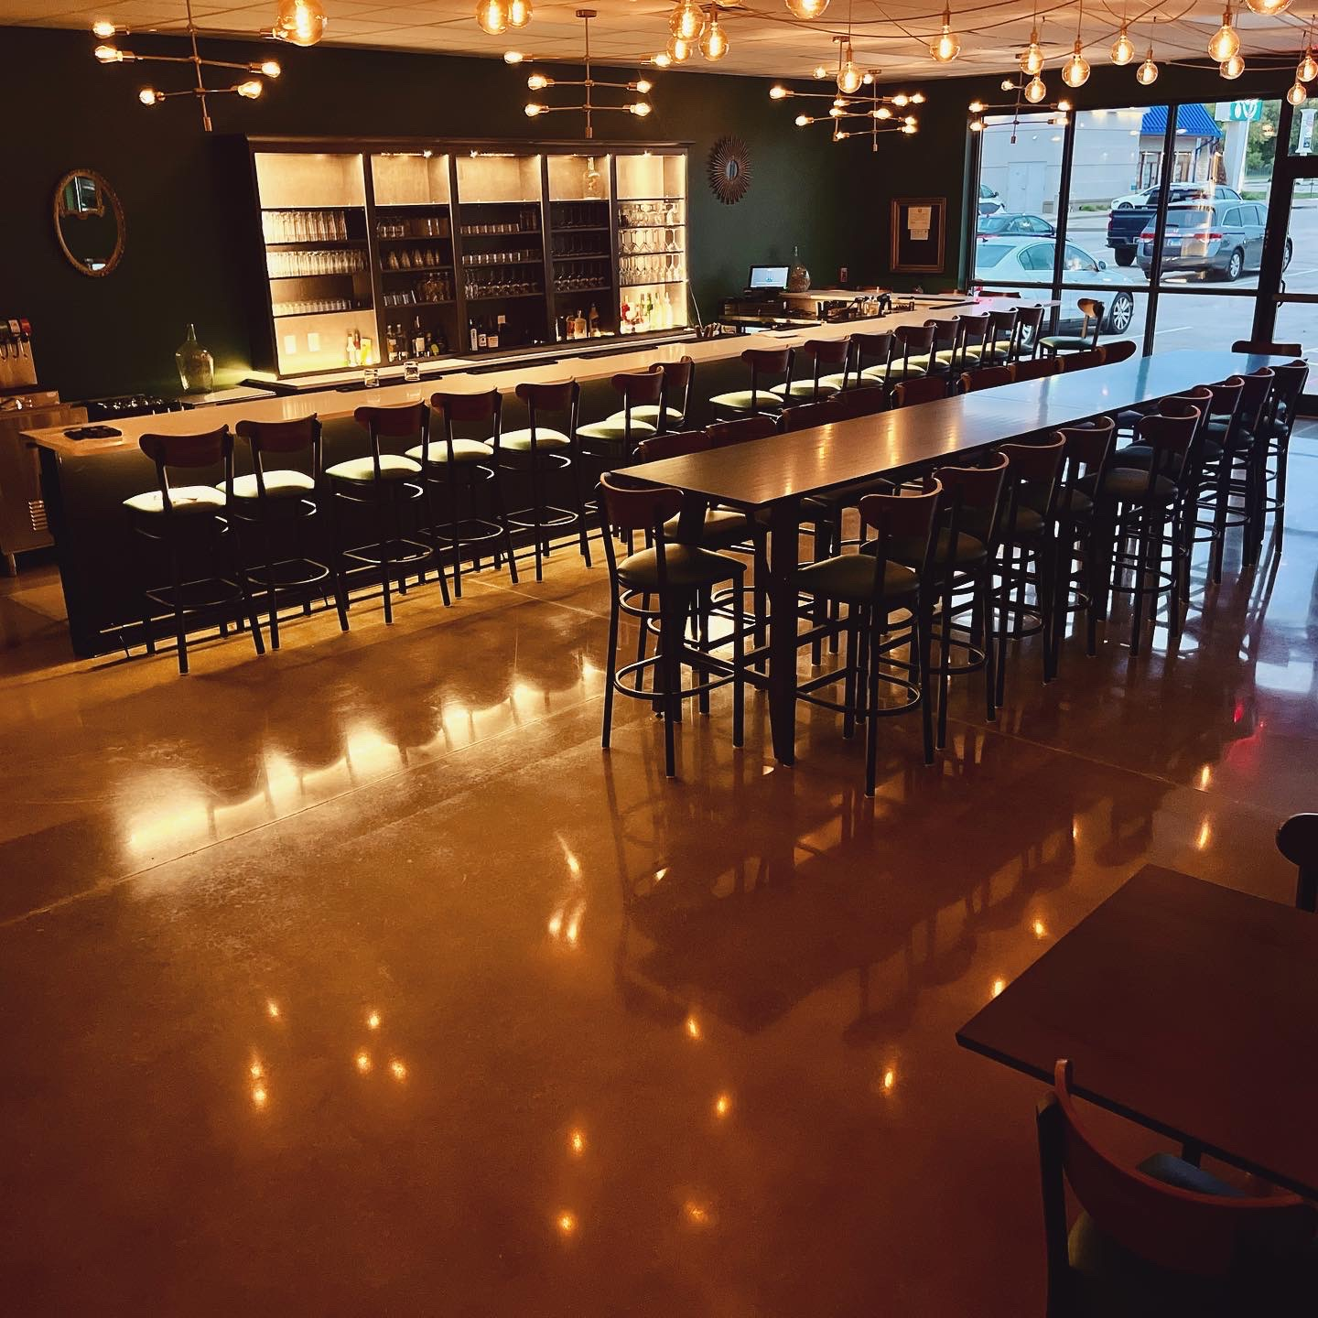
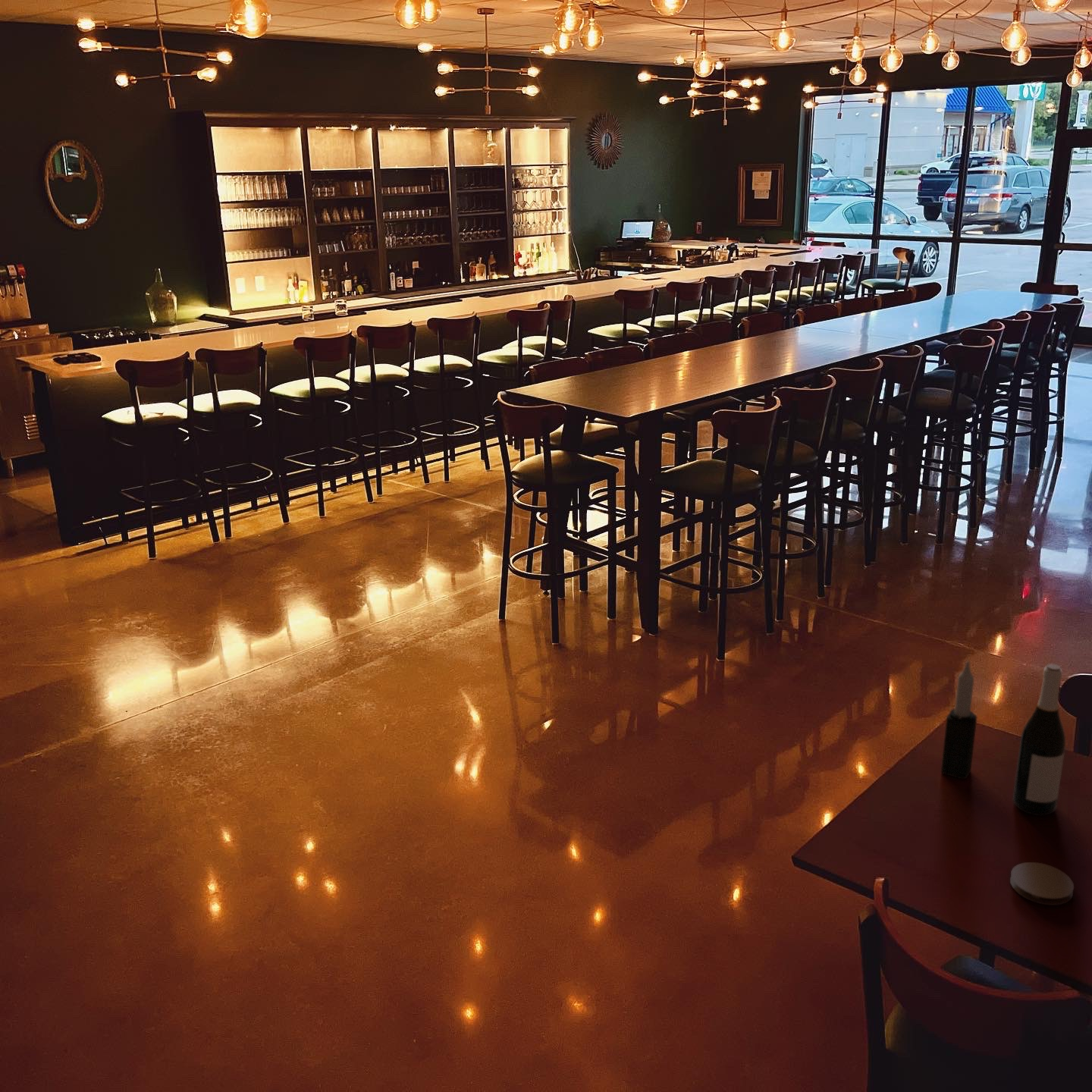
+ wine bottle [1012,663,1066,817]
+ candle [940,661,977,780]
+ coaster [1009,861,1075,906]
